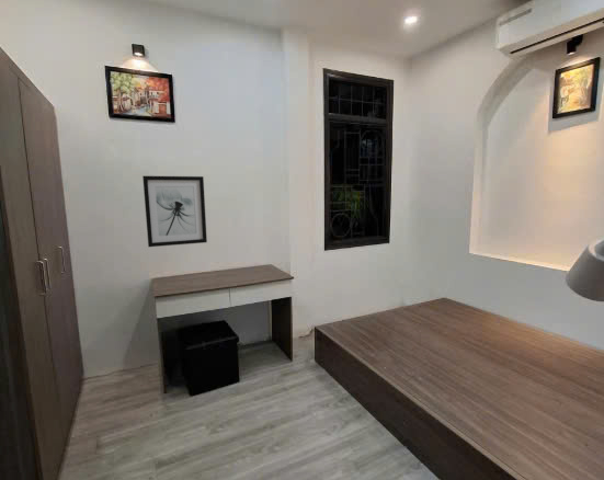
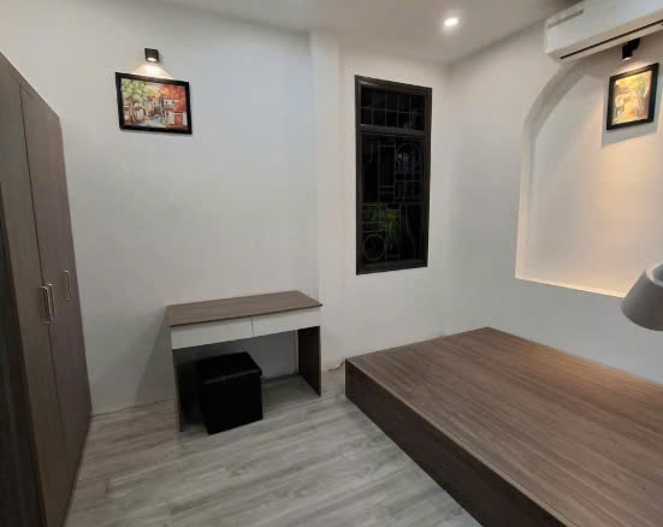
- wall art [141,175,208,248]
